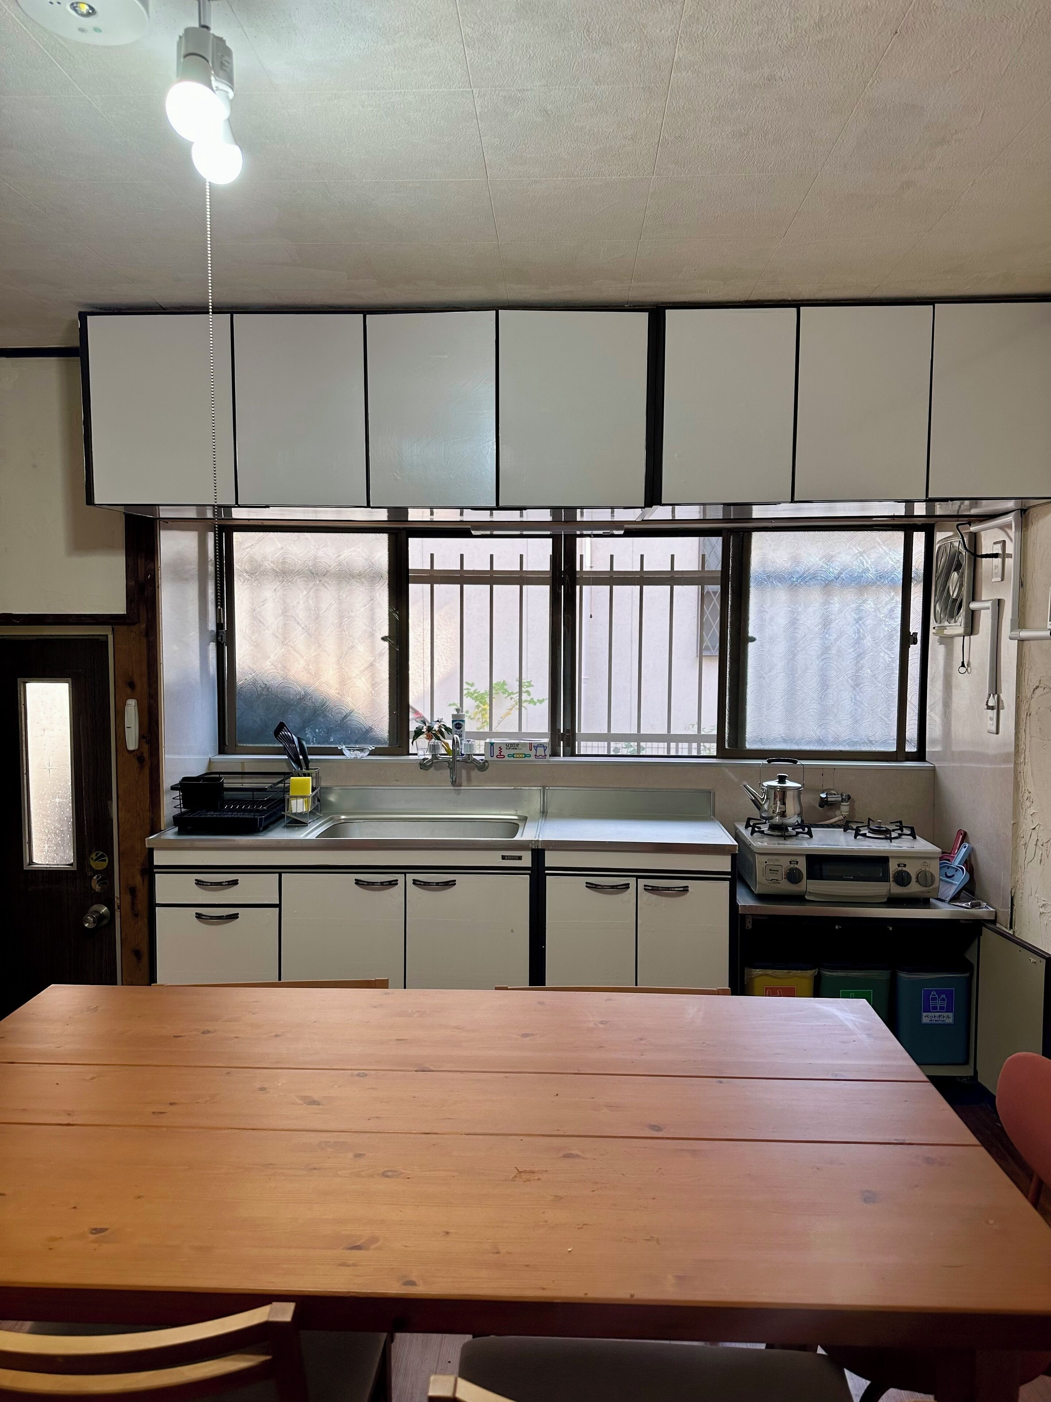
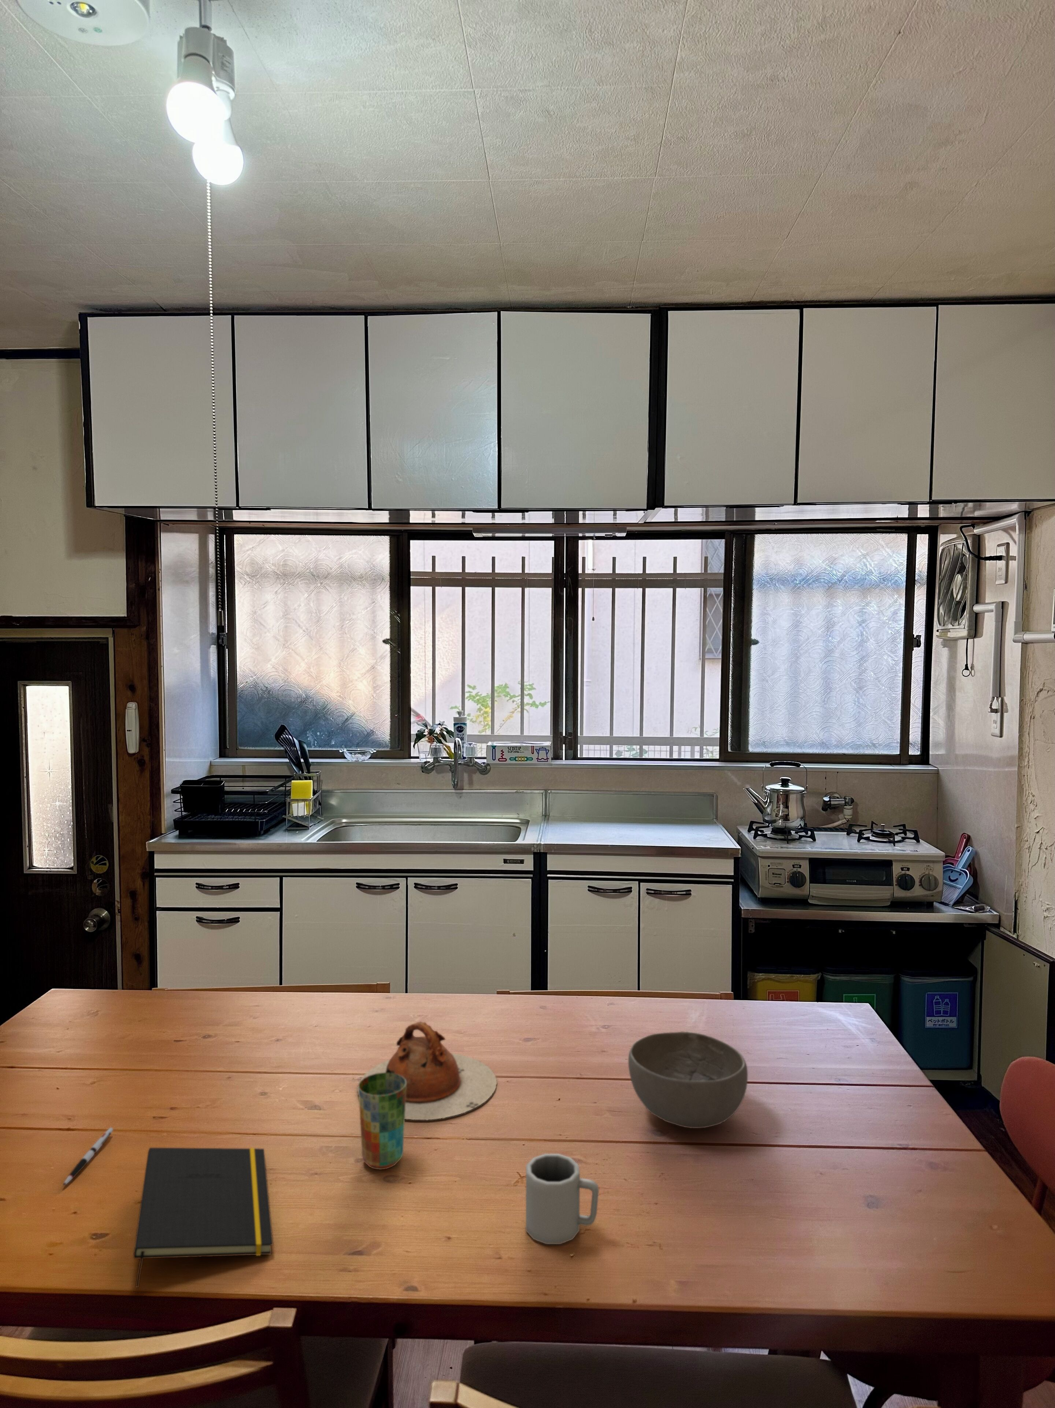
+ notepad [133,1147,274,1288]
+ cup [525,1153,600,1244]
+ cup [358,1073,407,1170]
+ bowl [628,1031,748,1129]
+ pen [63,1128,113,1186]
+ teapot [357,1021,498,1120]
